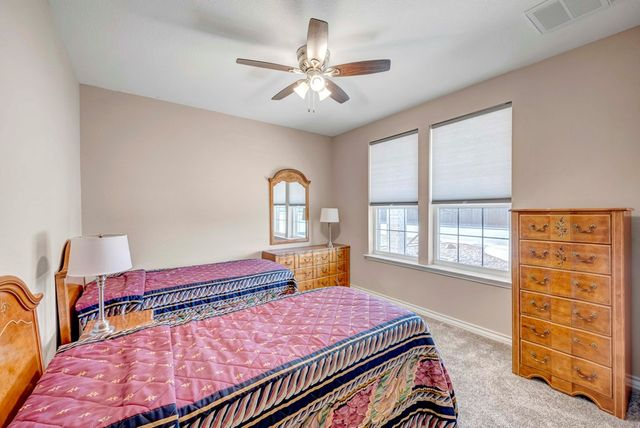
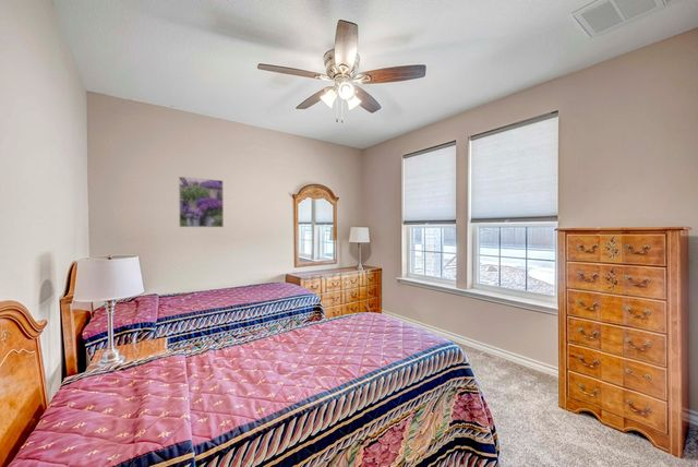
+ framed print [178,176,225,228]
